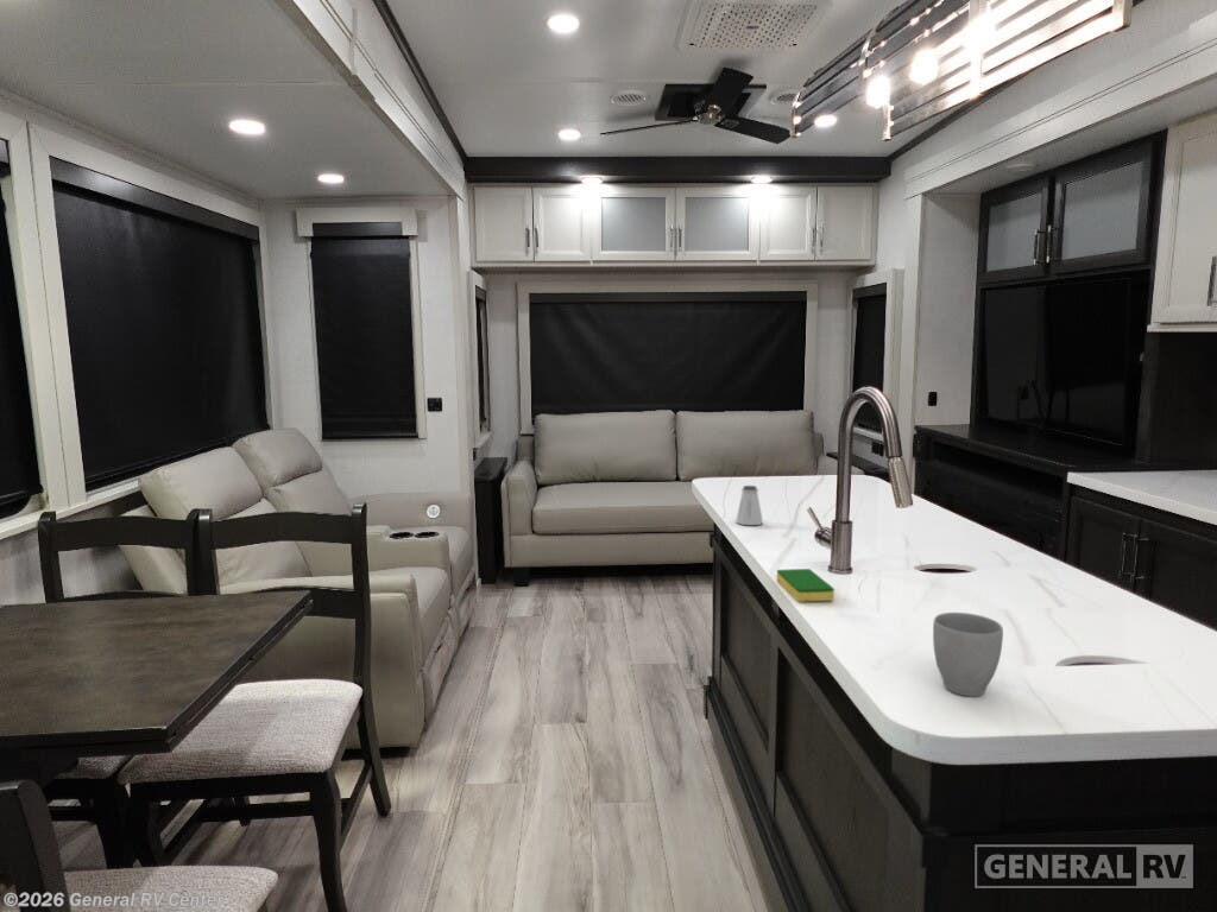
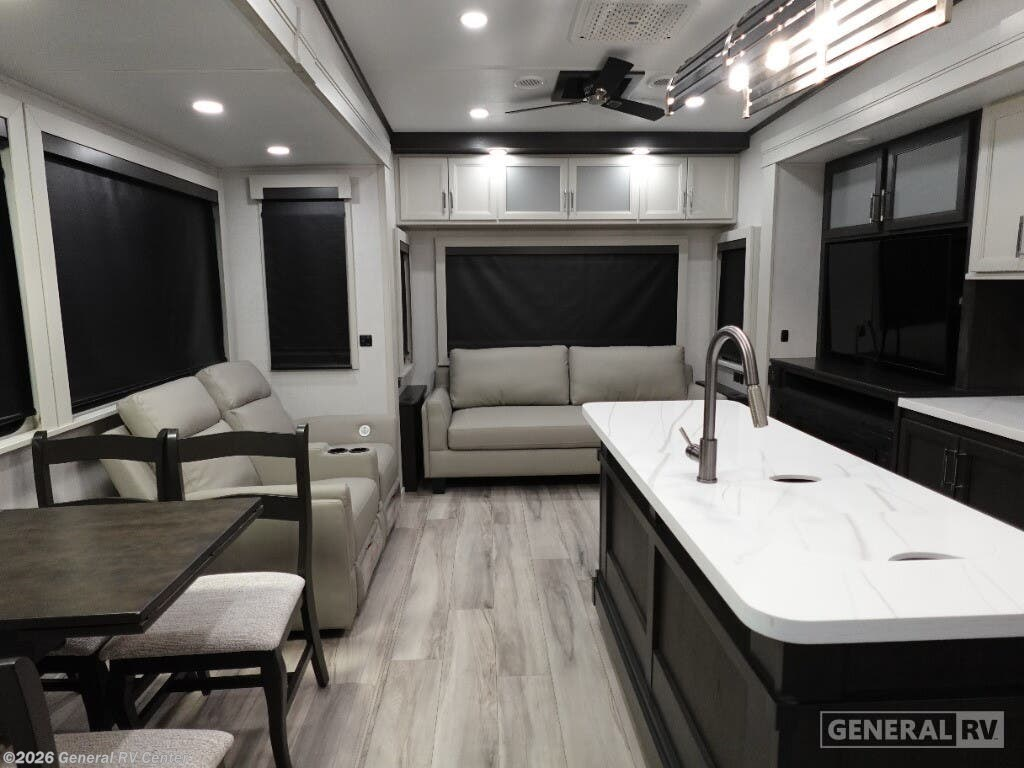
- dish sponge [776,568,835,602]
- mug [932,612,1004,697]
- saltshaker [734,484,764,526]
